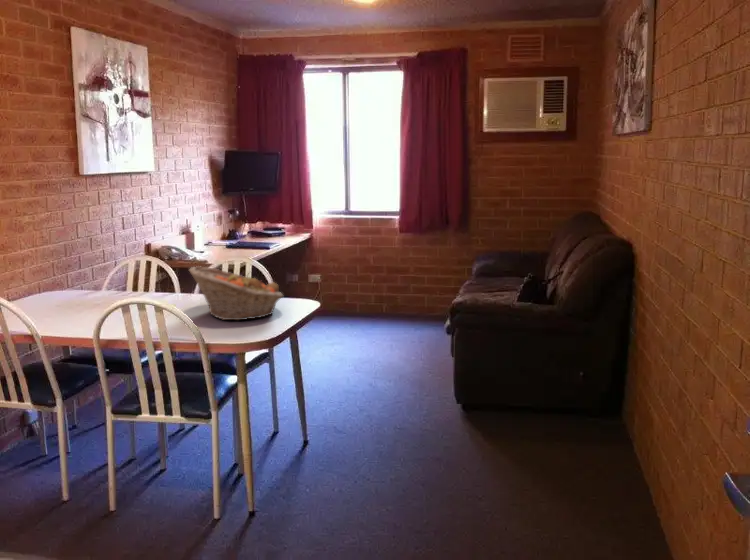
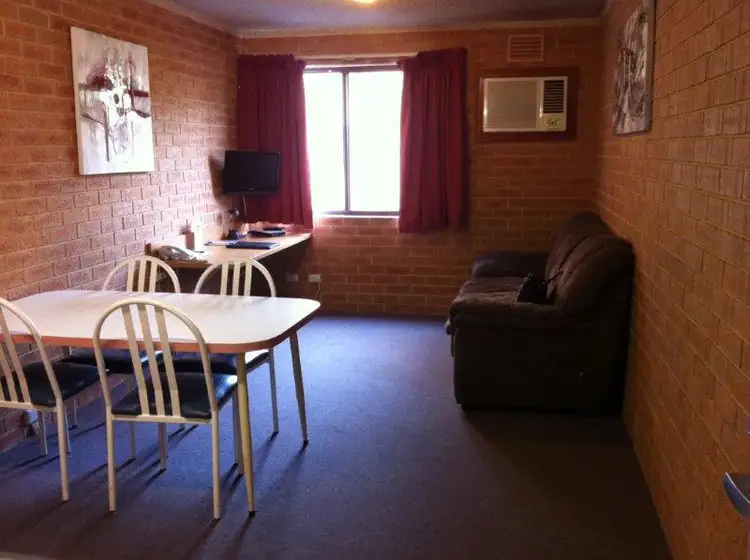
- fruit basket [187,265,284,321]
